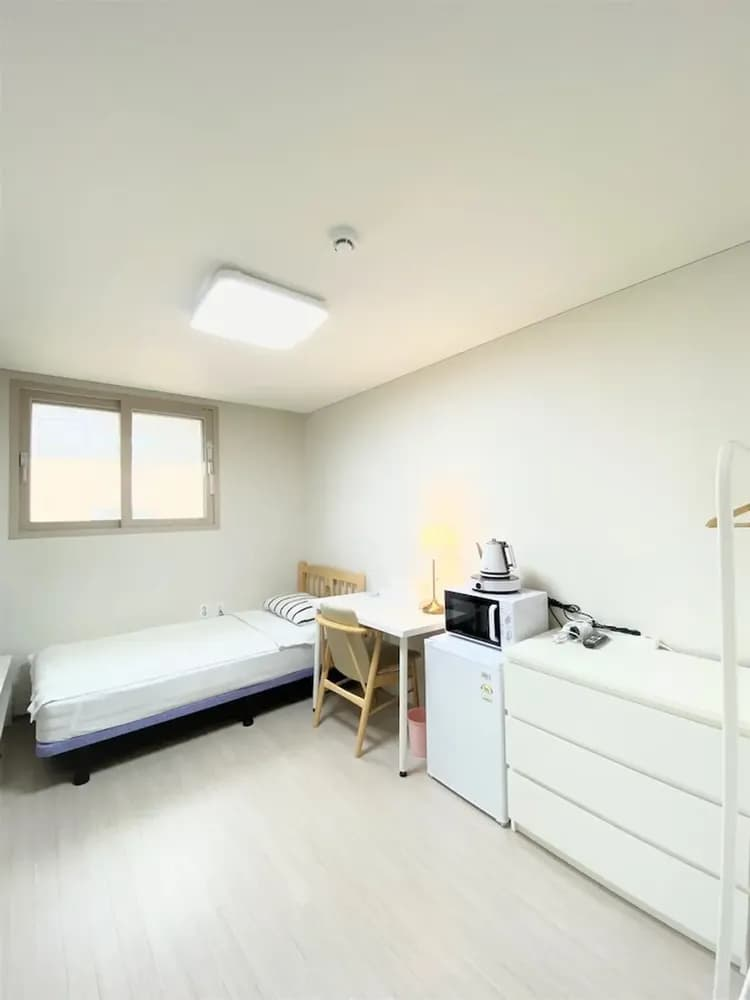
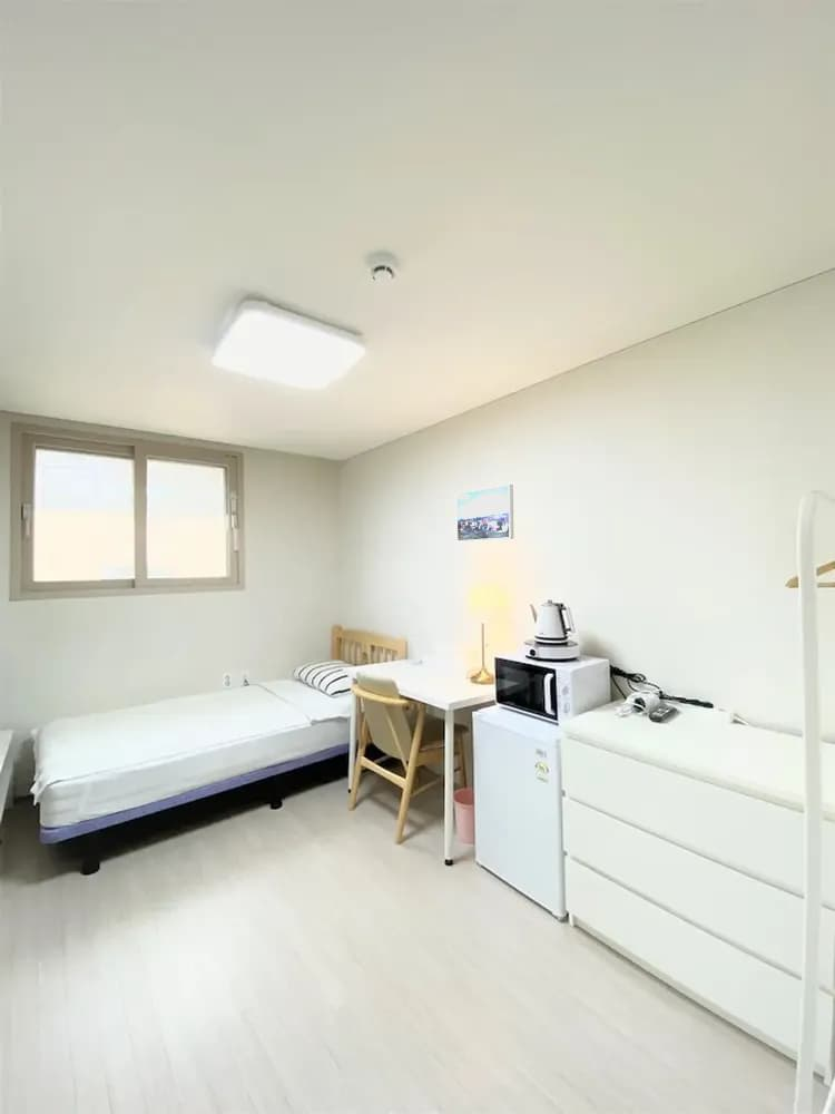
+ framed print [455,483,514,543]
